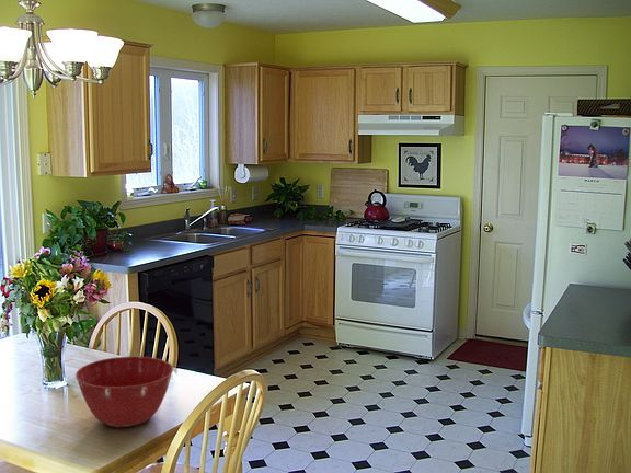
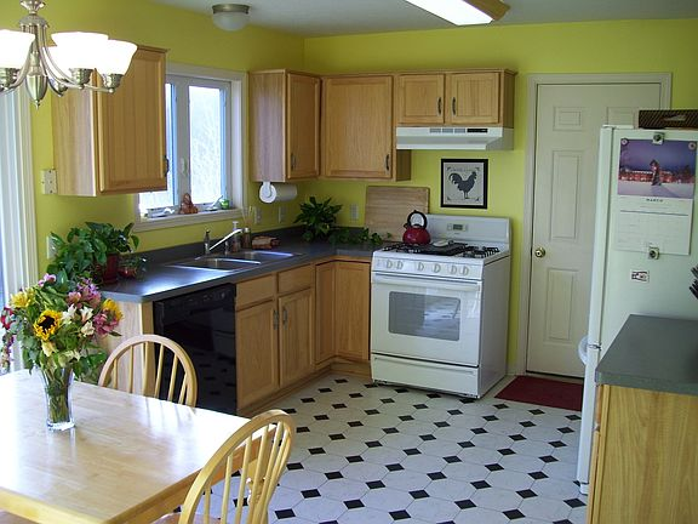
- mixing bowl [74,356,174,428]
